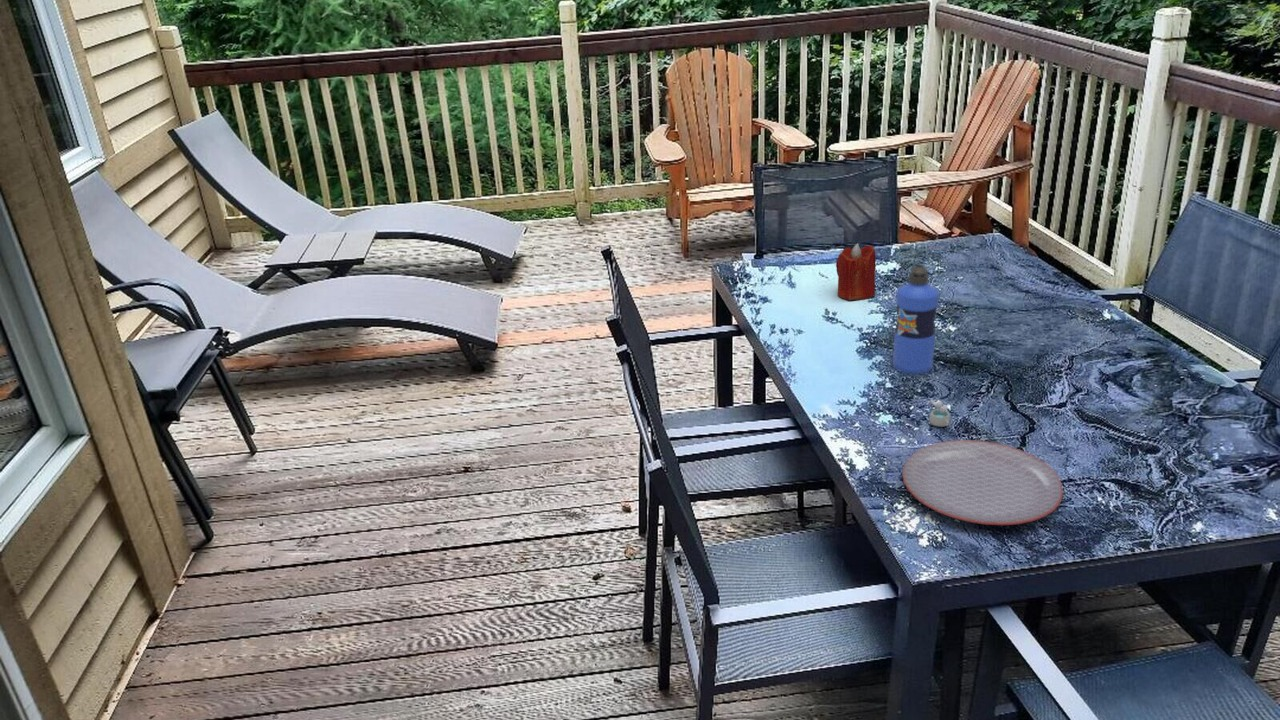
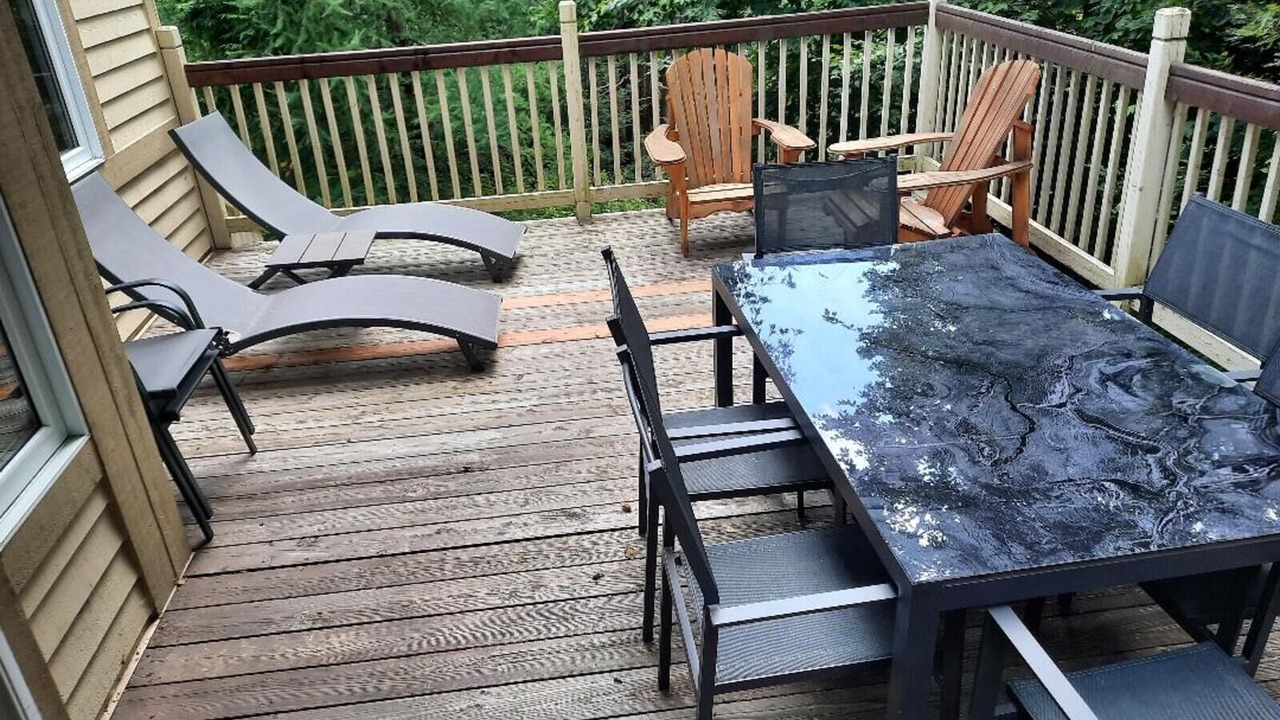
- plate [901,439,1064,526]
- cup [928,398,951,428]
- water bottle [892,264,940,375]
- candle [835,242,877,301]
